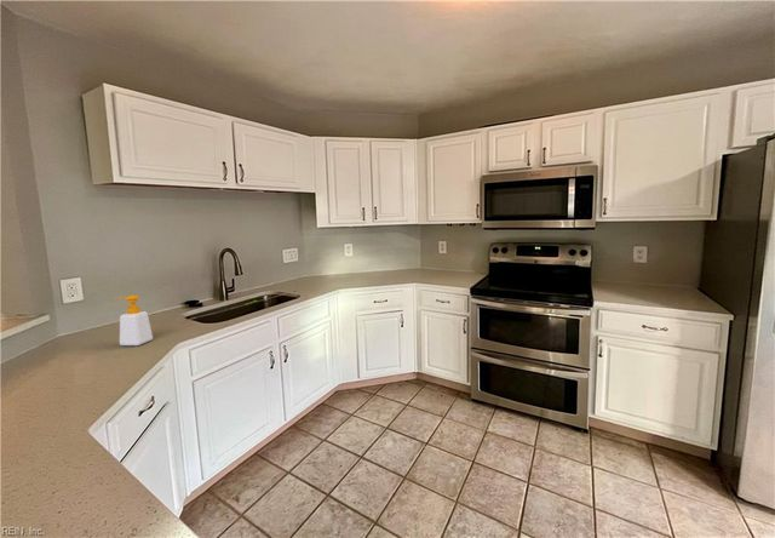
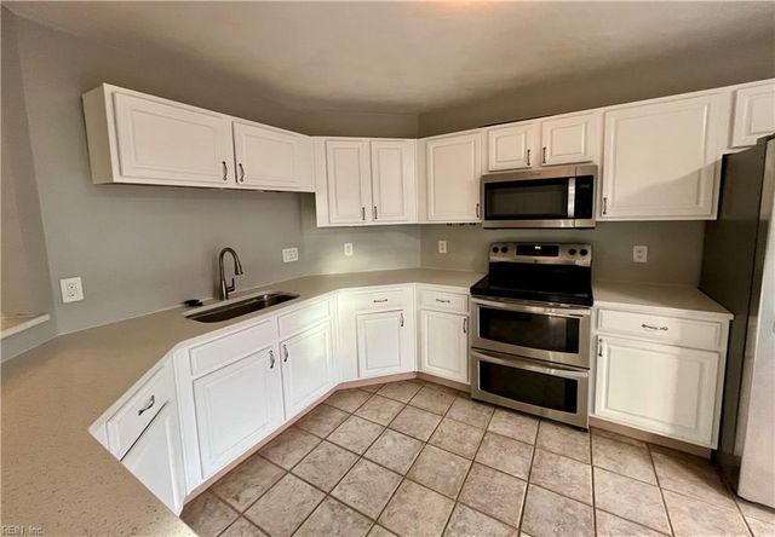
- soap bottle [113,294,154,347]
